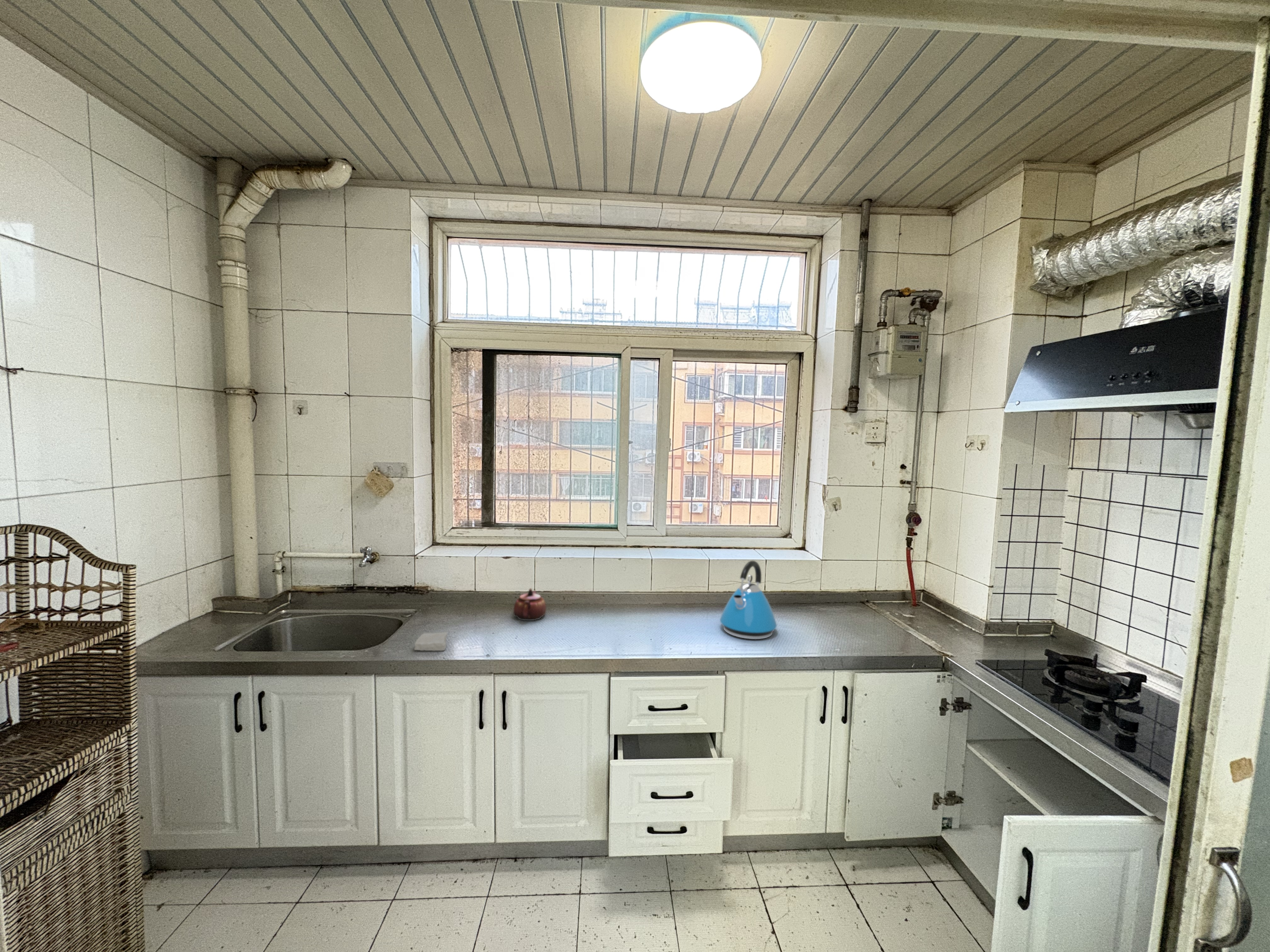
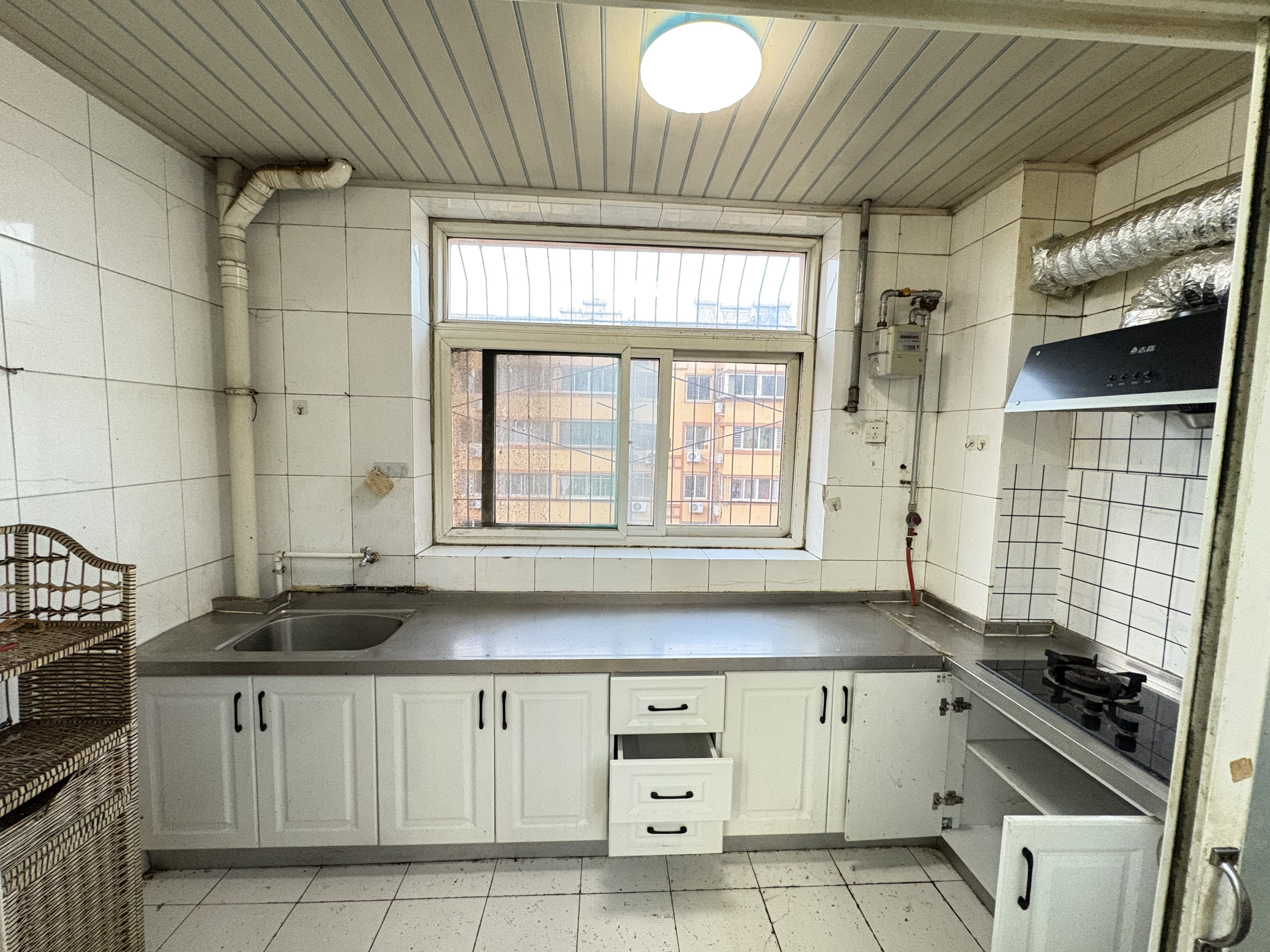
- soap bar [414,632,448,651]
- kettle [719,560,777,640]
- teapot [513,588,546,621]
